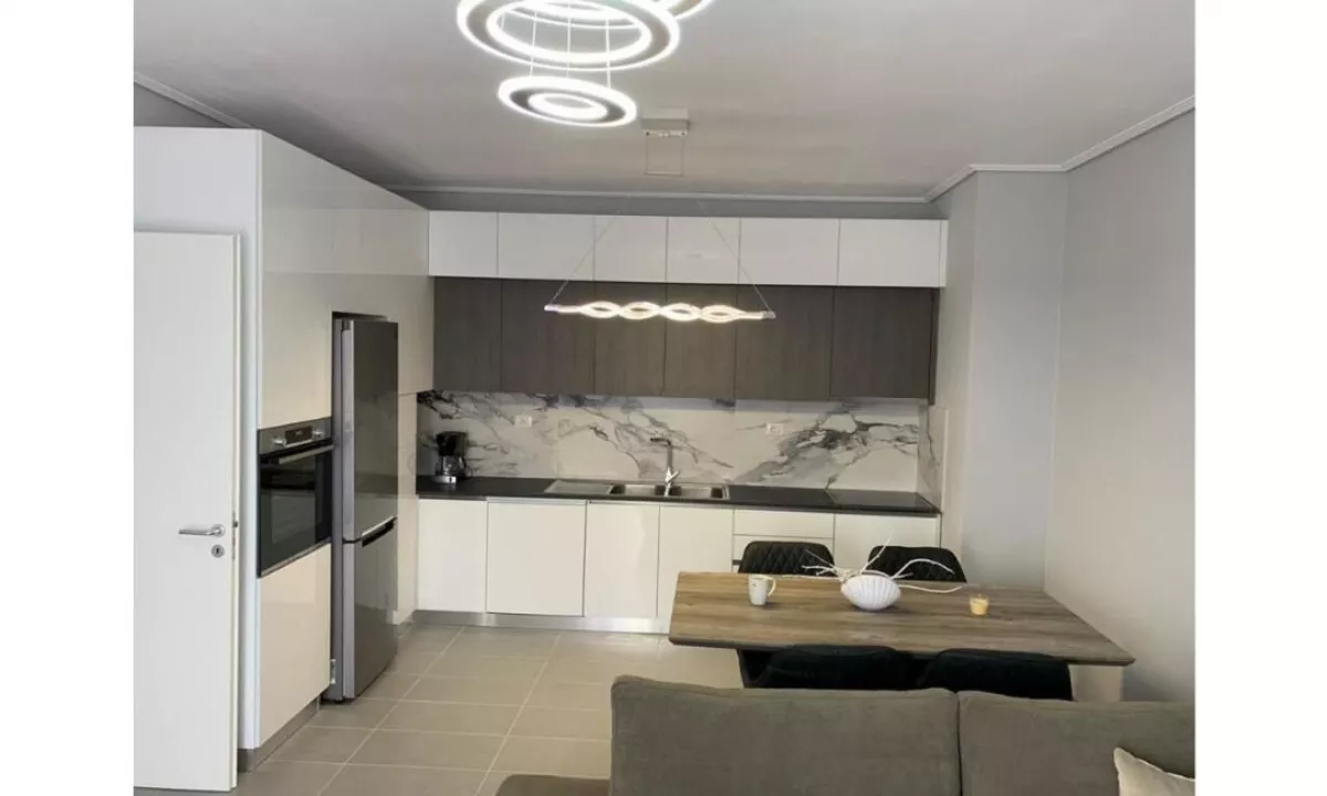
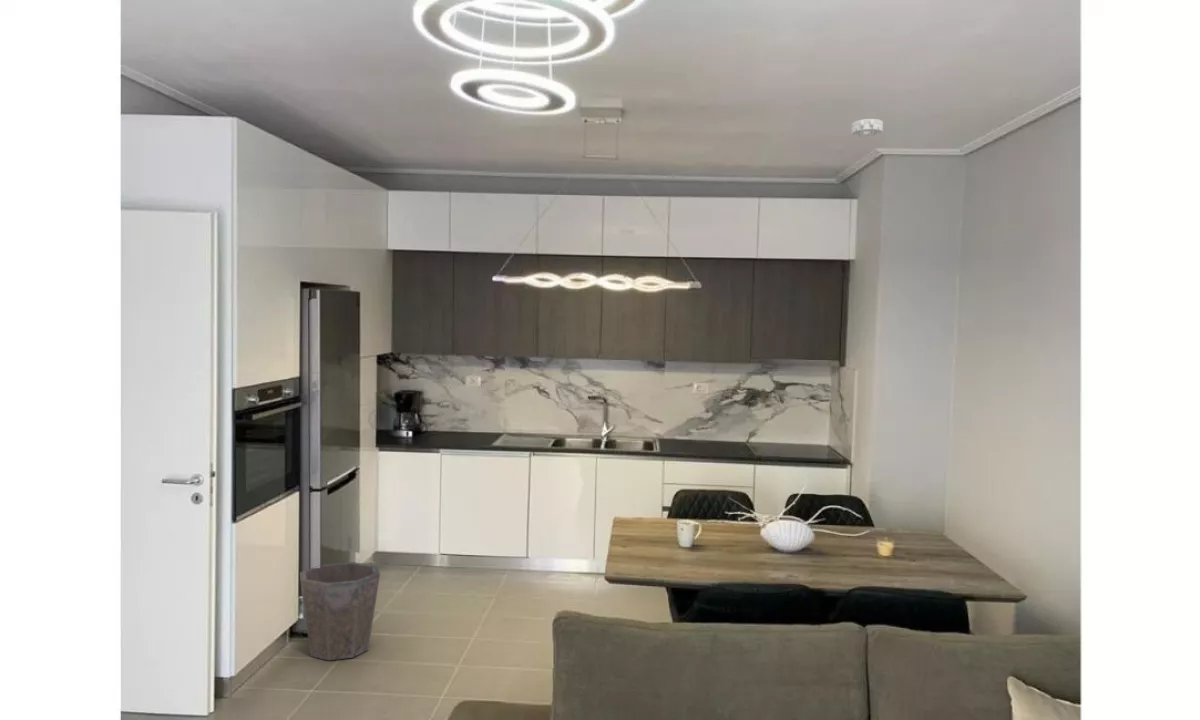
+ waste bin [299,561,381,661]
+ smoke detector [851,118,884,138]
